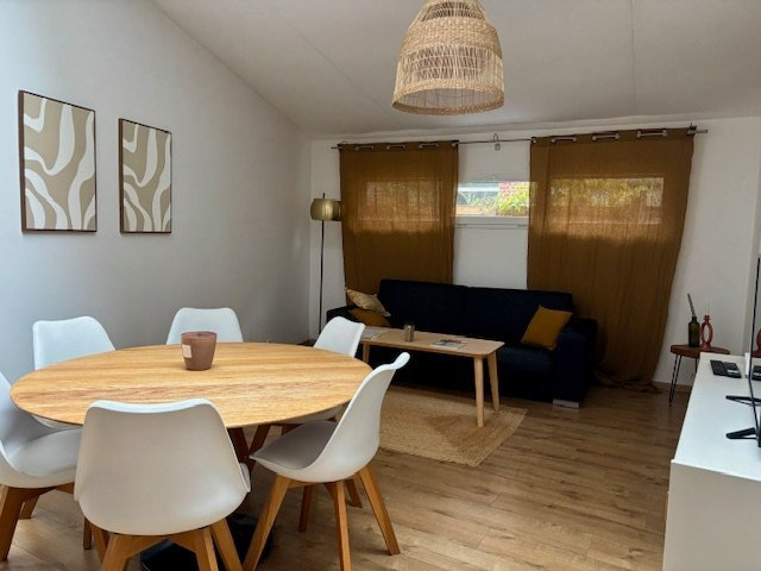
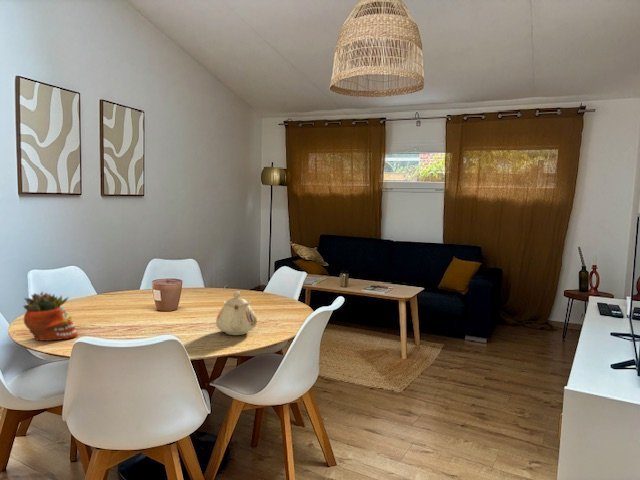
+ succulent planter [23,290,79,342]
+ teapot [215,290,258,336]
